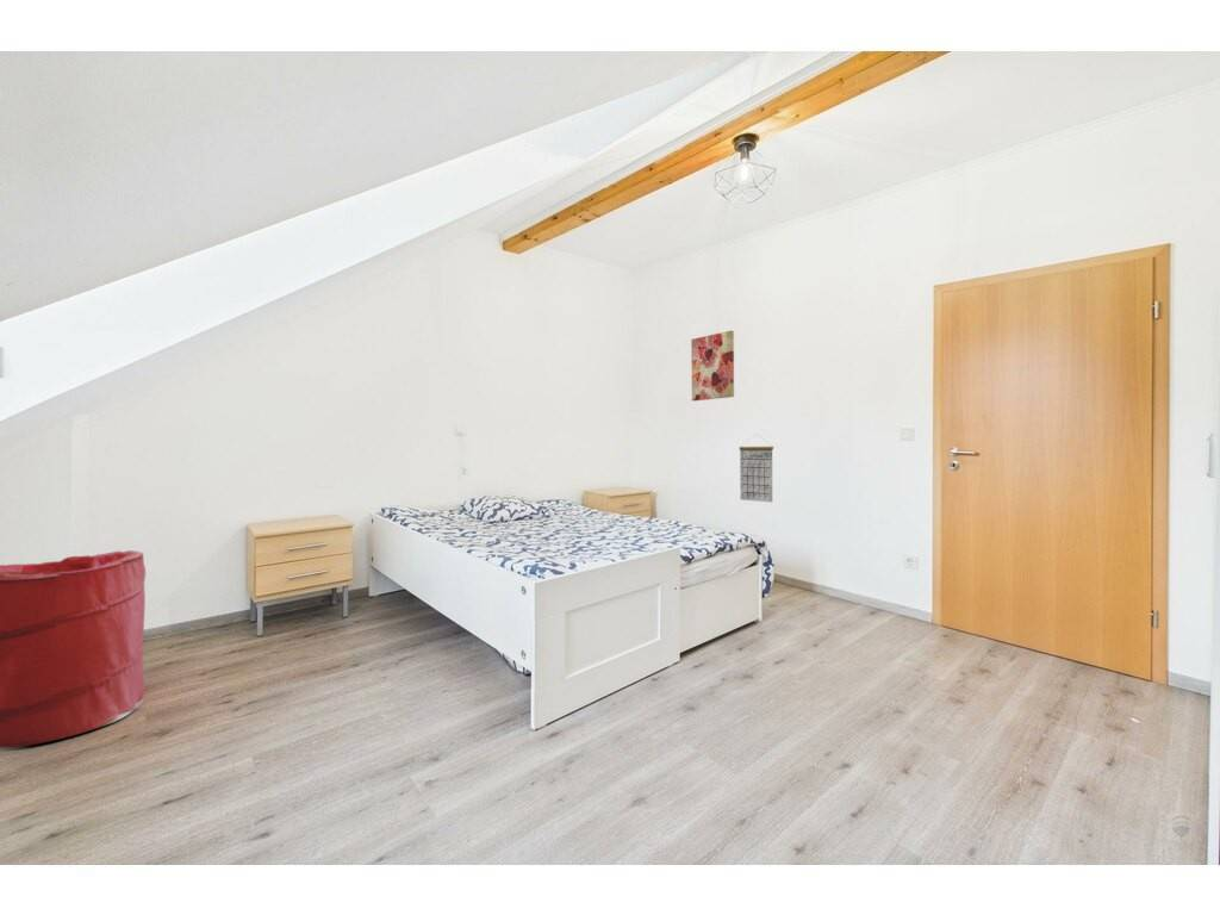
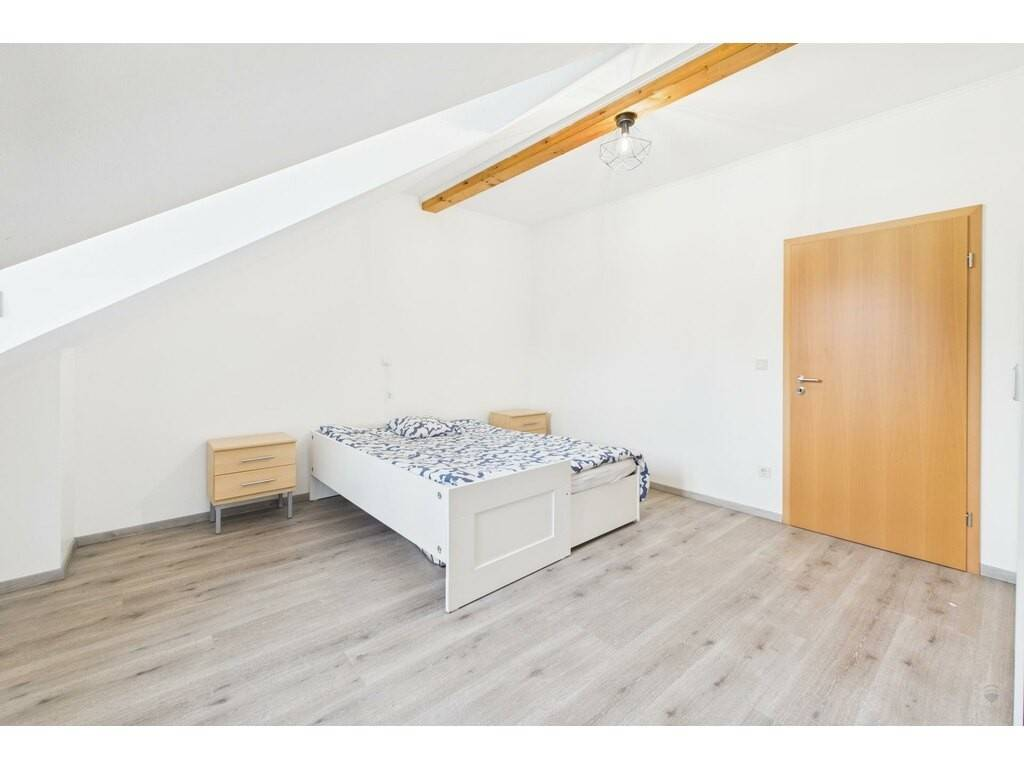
- wall art [690,330,735,403]
- laundry hamper [0,549,147,748]
- calendar [739,432,774,503]
